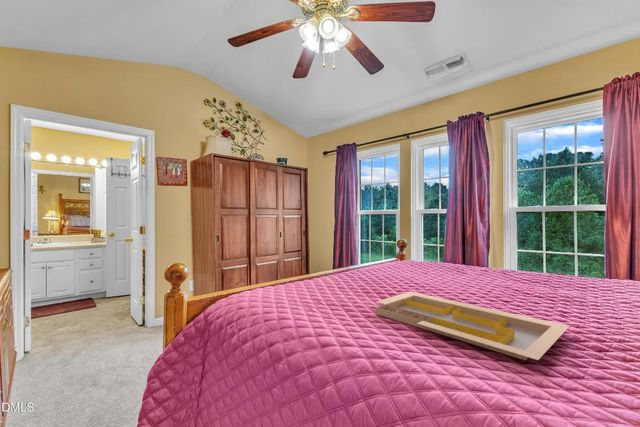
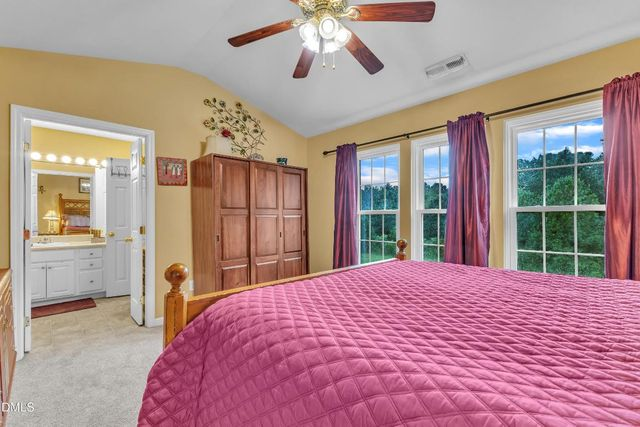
- serving tray [375,290,570,362]
